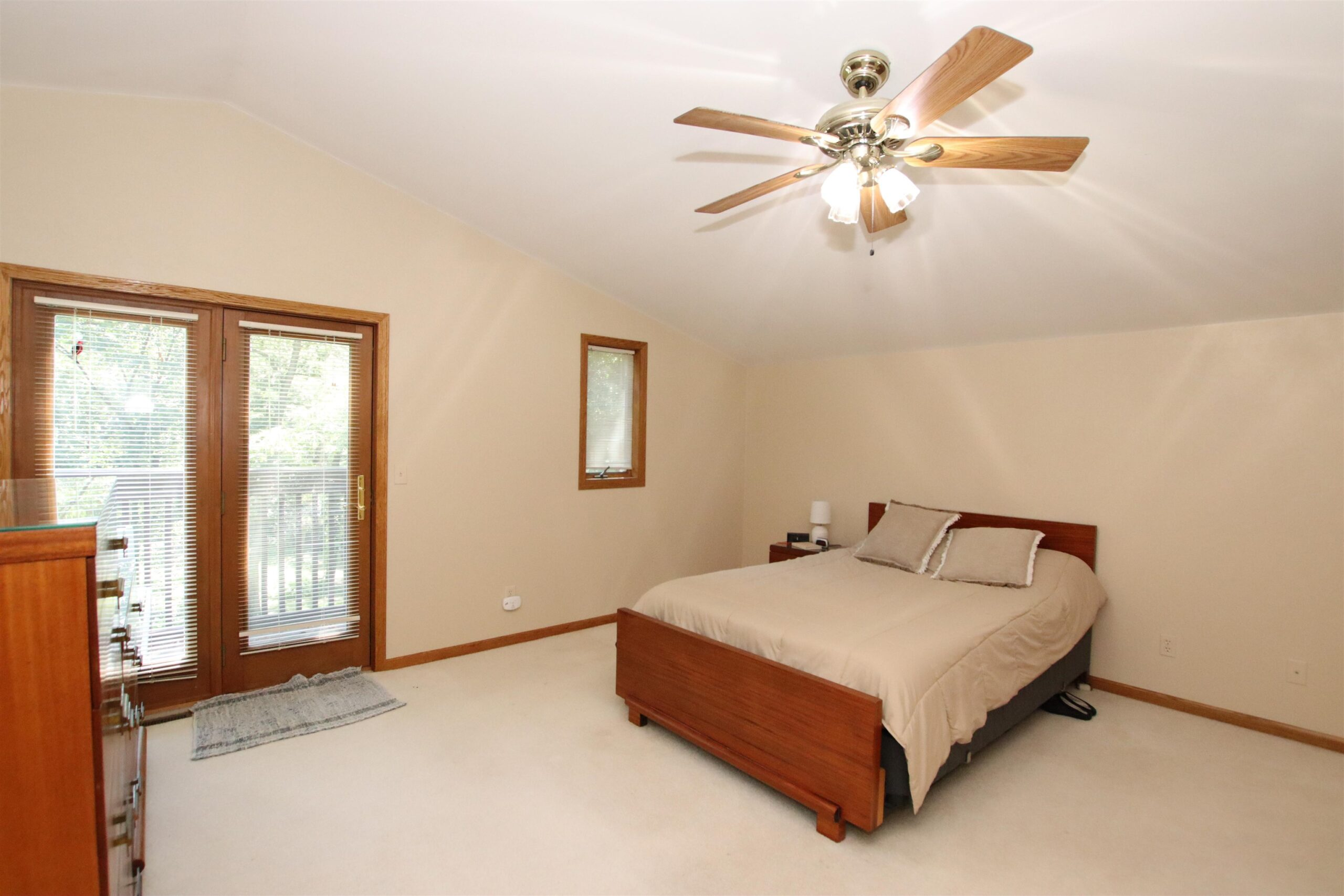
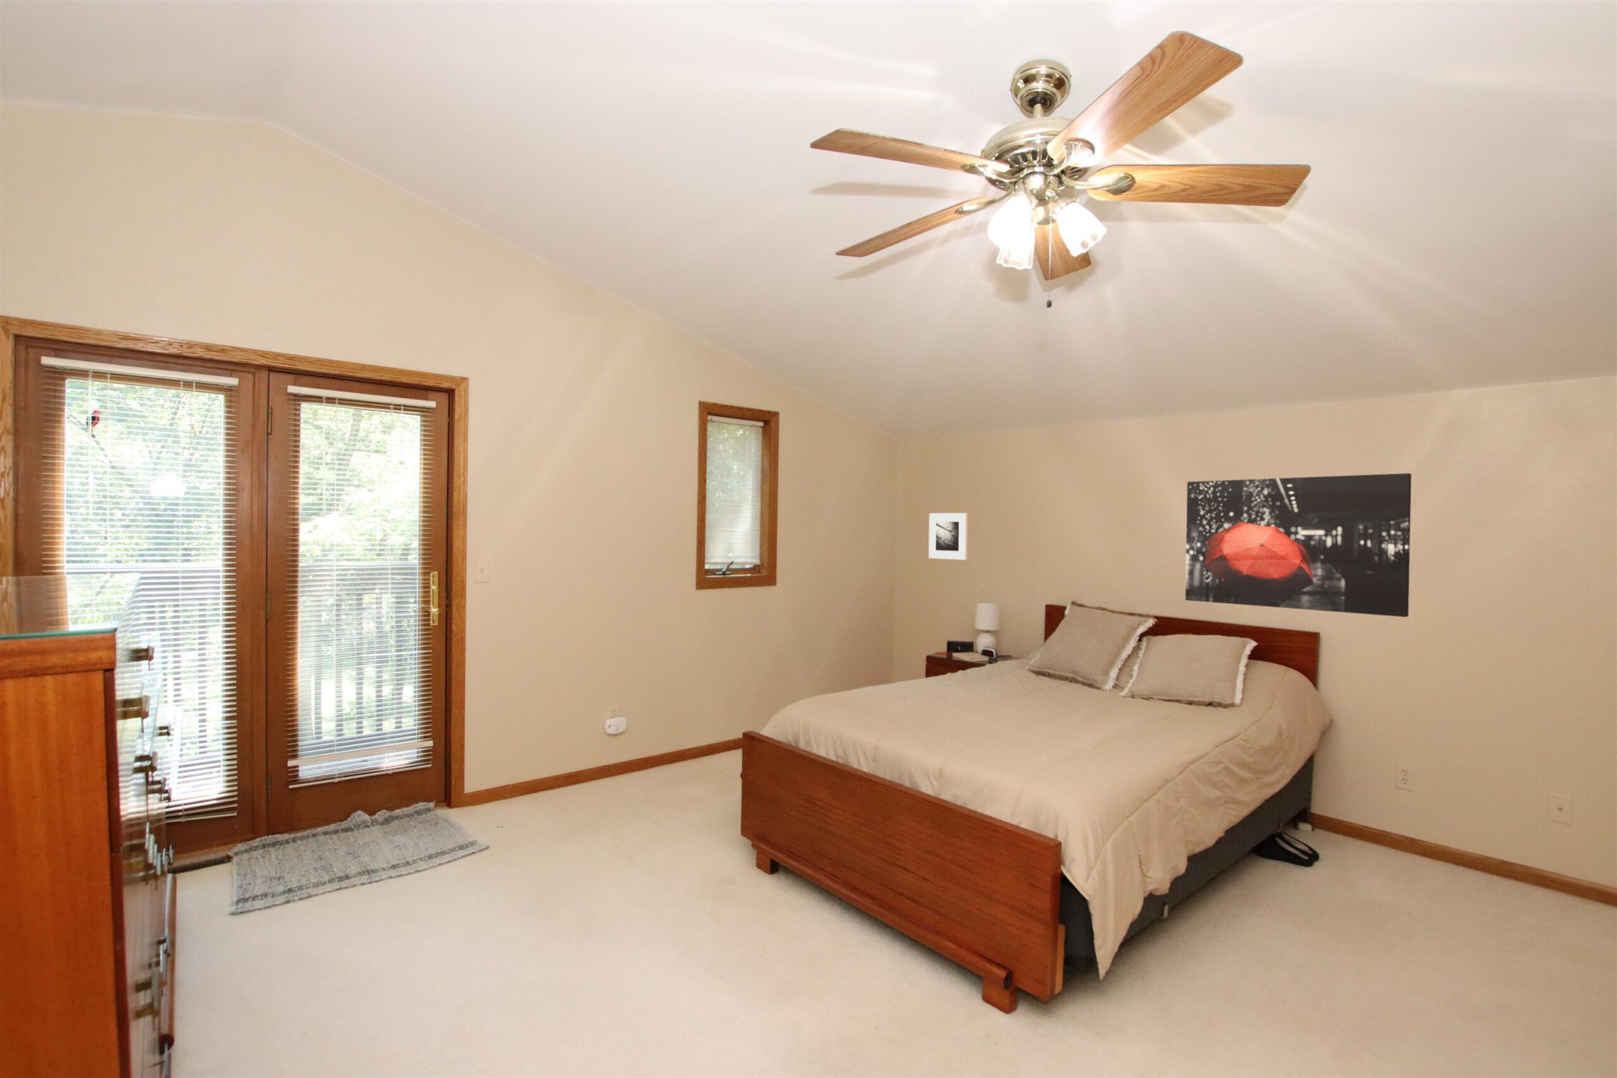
+ wall art [1185,473,1411,617]
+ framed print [928,513,969,561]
